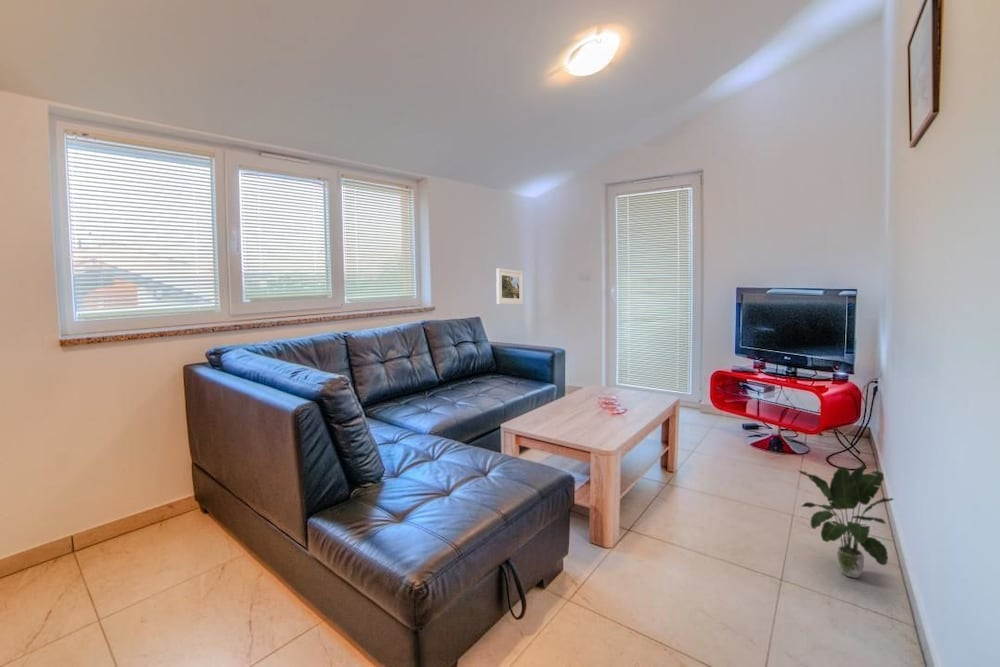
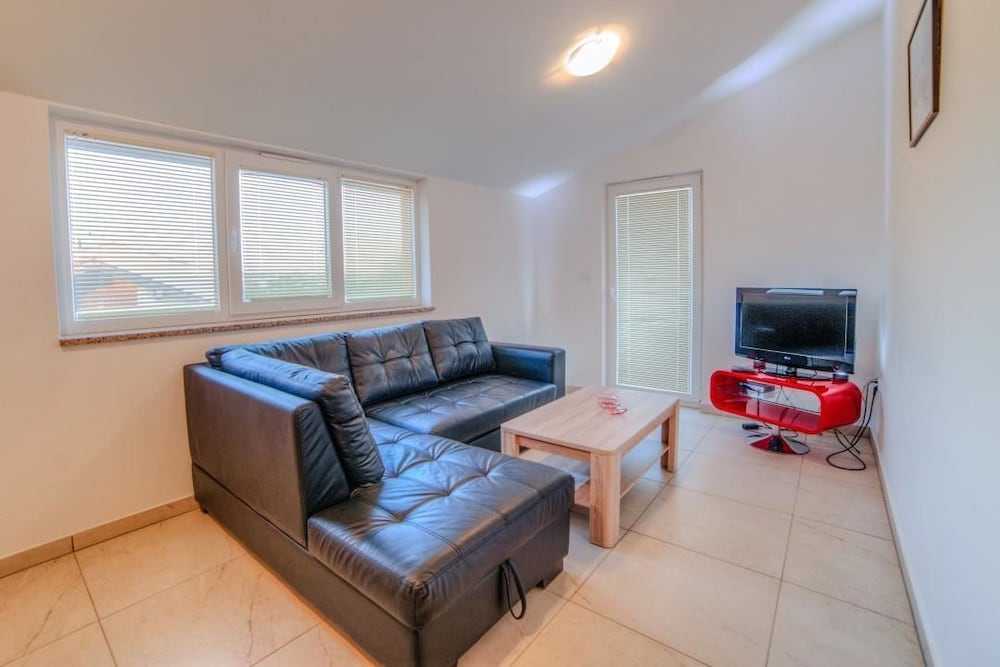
- potted plant [798,461,895,579]
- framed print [495,267,524,306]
